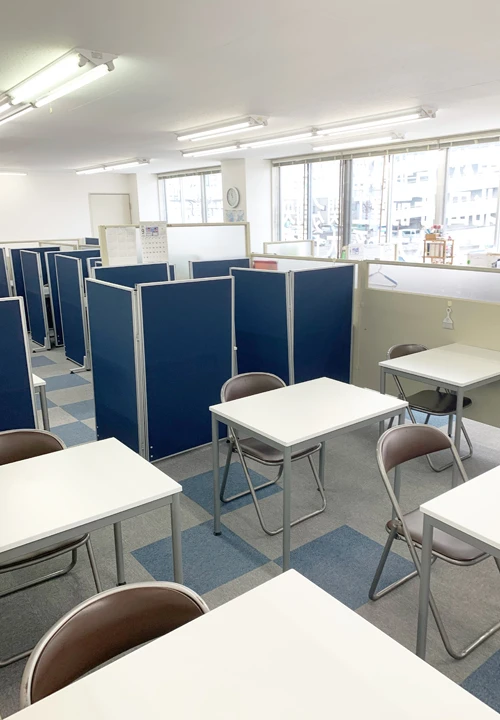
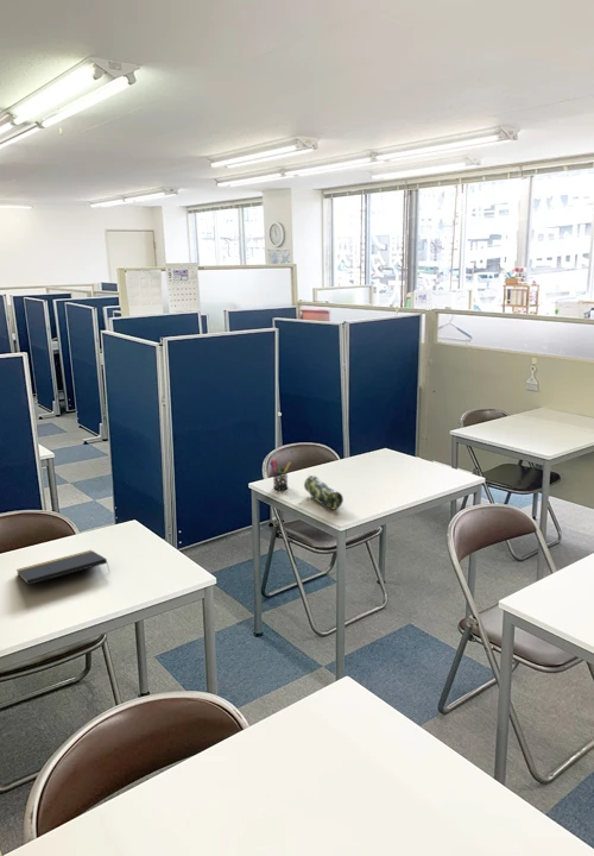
+ pencil case [303,474,345,511]
+ notepad [15,549,110,586]
+ pen holder [268,458,291,491]
